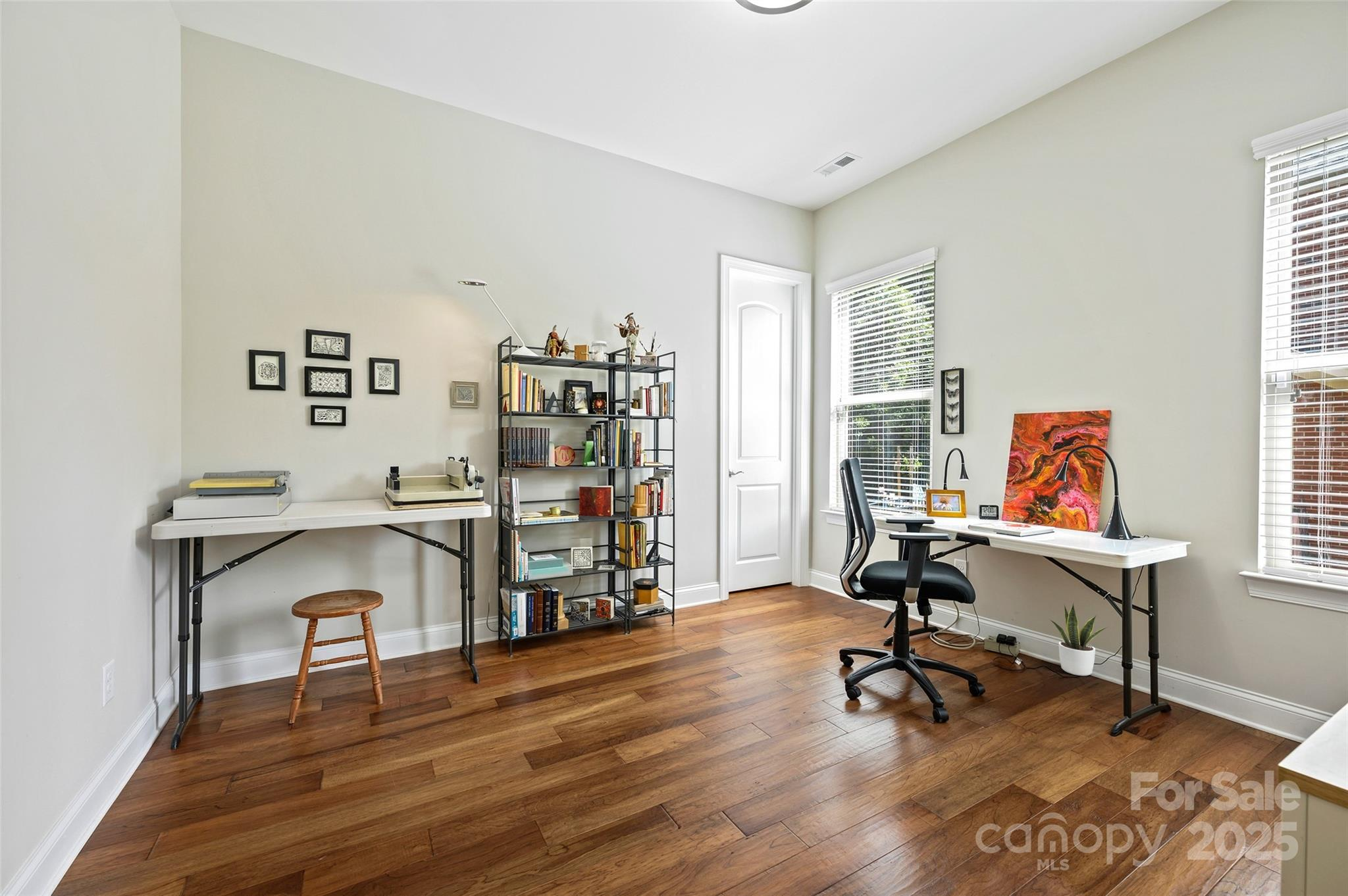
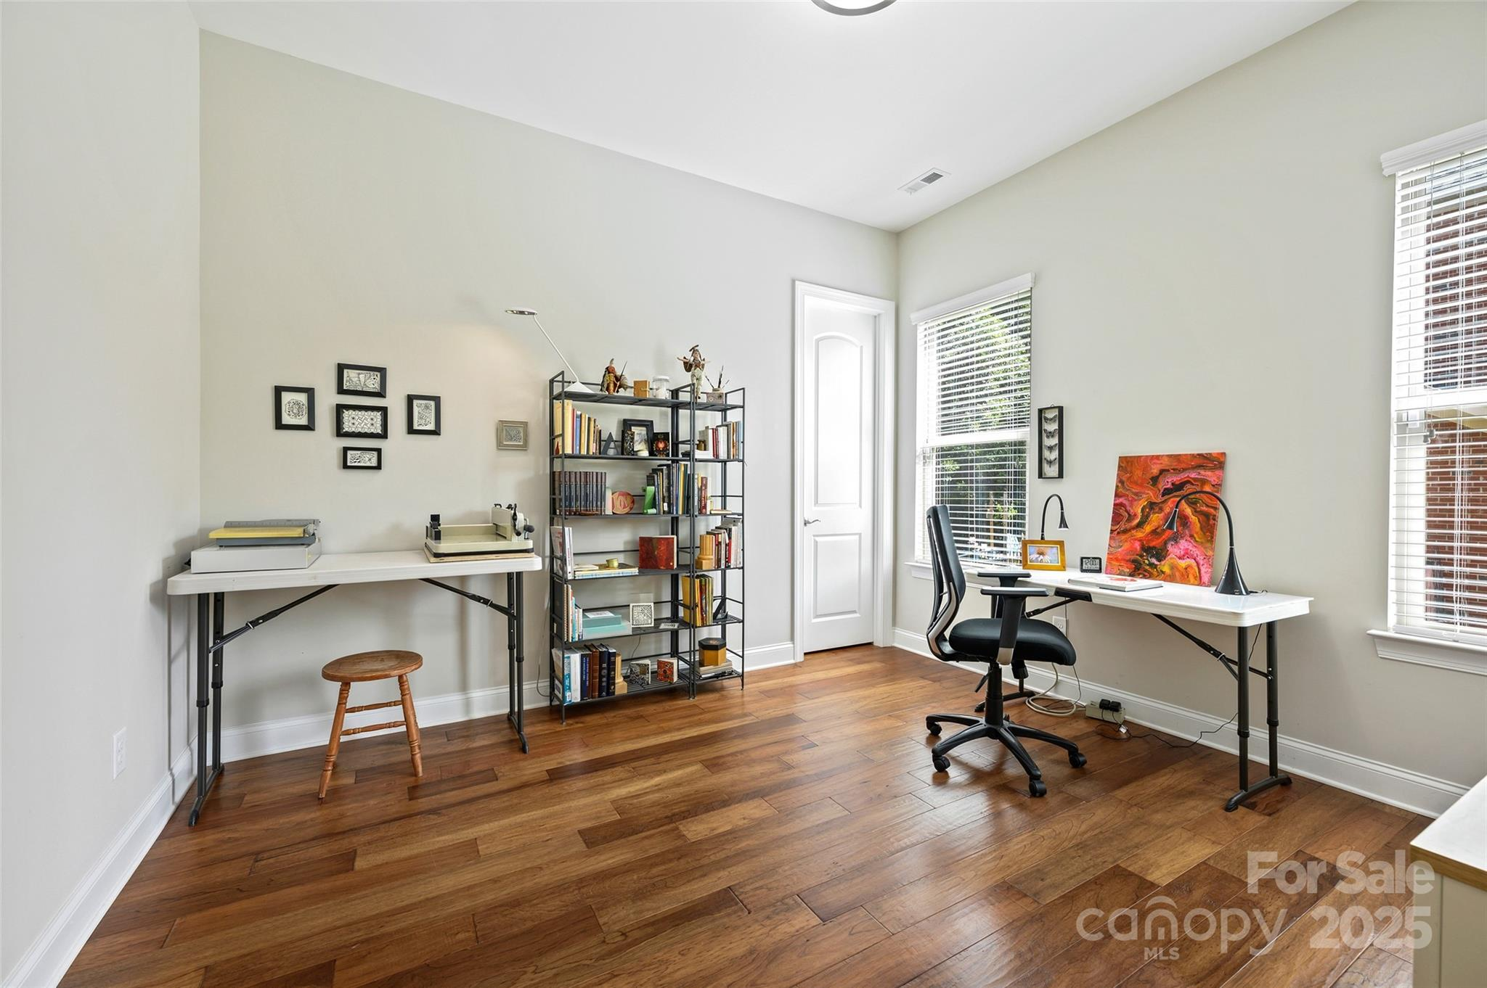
- potted plant [1049,603,1108,676]
